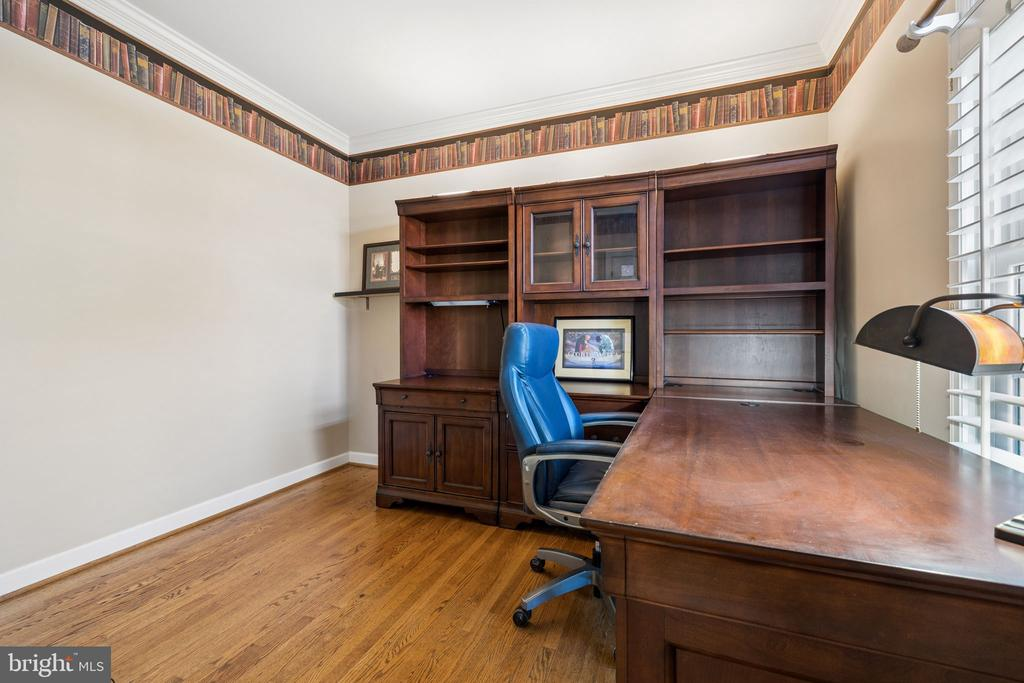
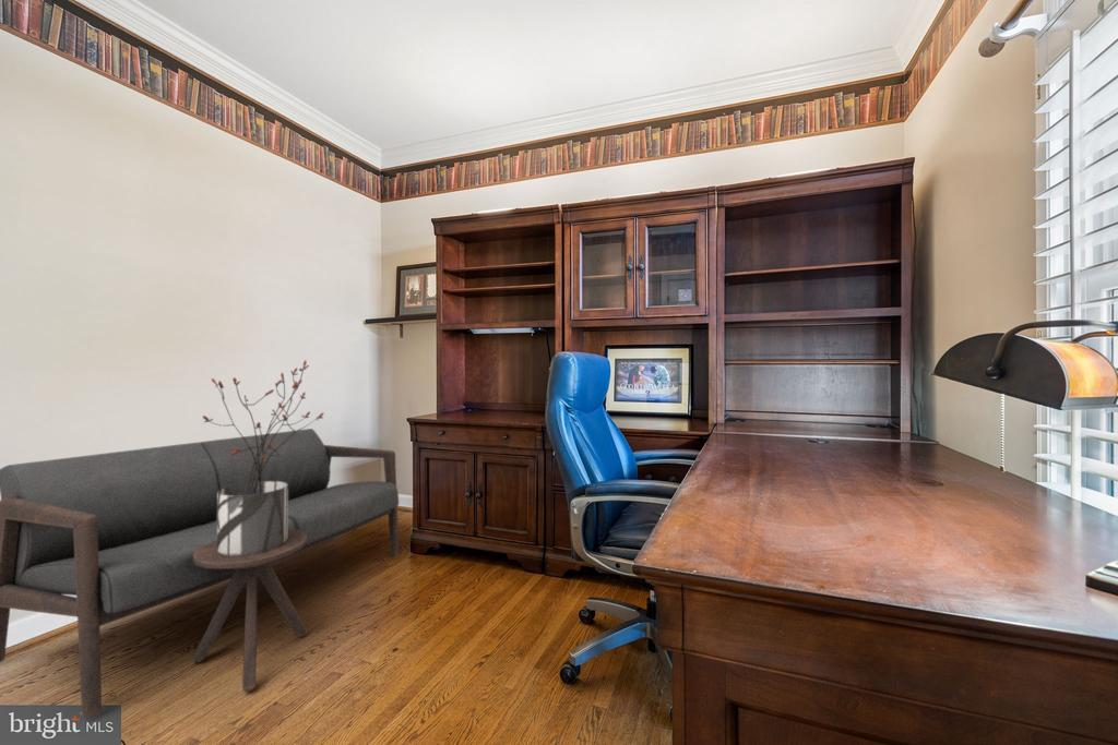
+ sofa [0,359,400,720]
